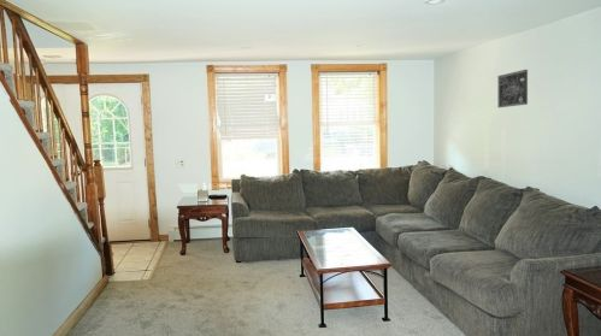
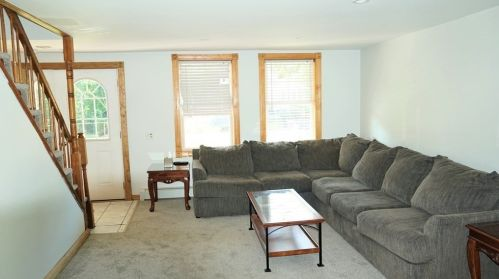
- wall art [497,69,529,108]
